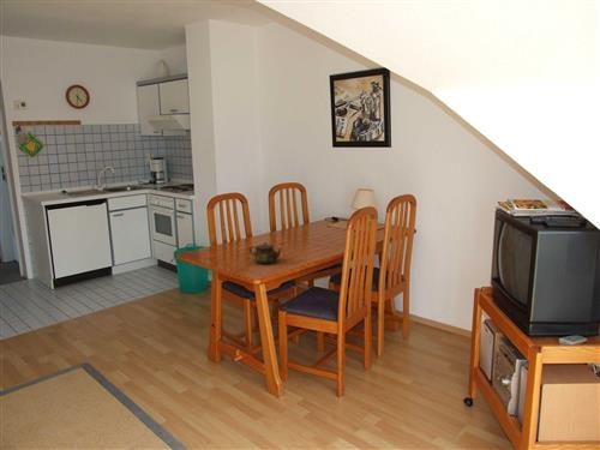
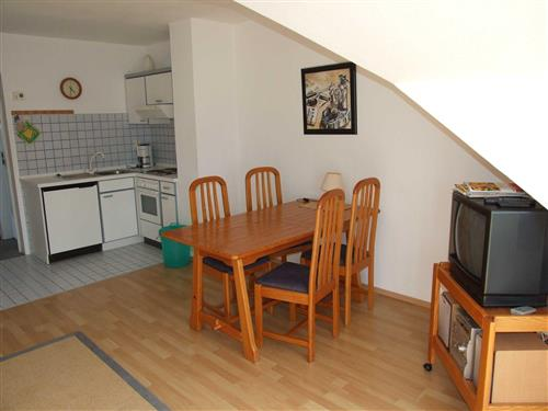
- teapot [247,241,283,265]
